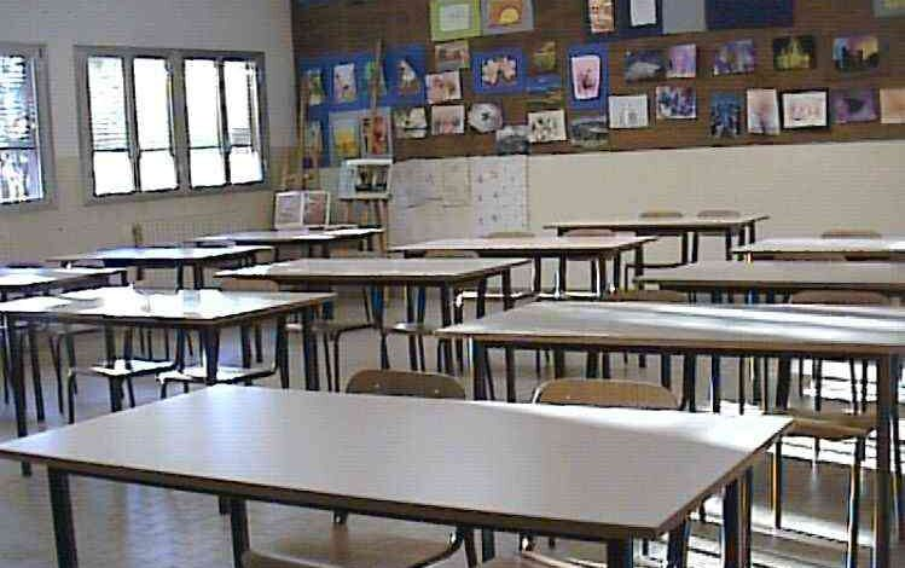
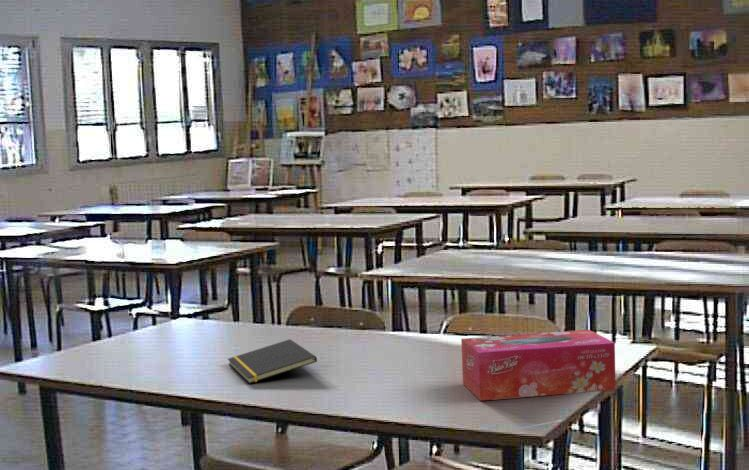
+ notepad [227,338,318,385]
+ tissue box [460,329,617,402]
